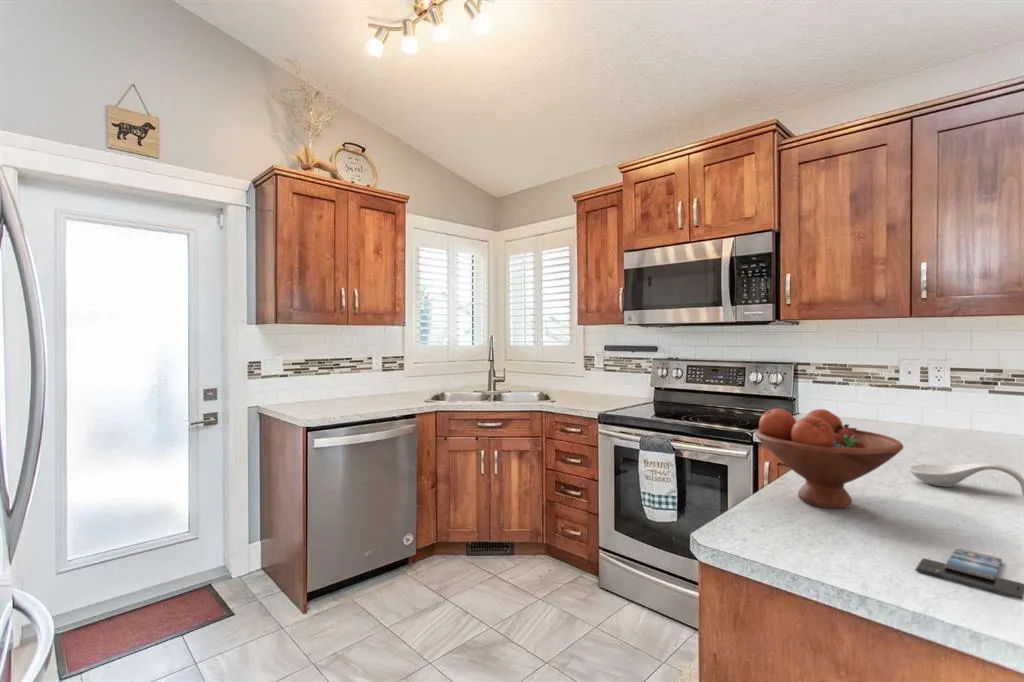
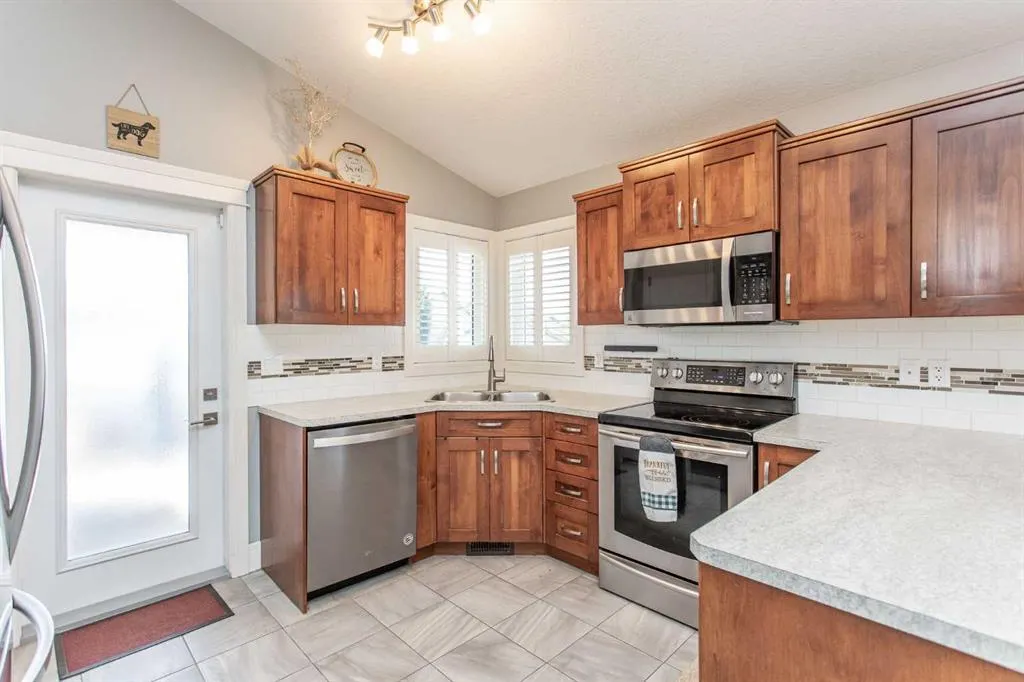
- smartphone [915,547,1024,601]
- spoon rest [907,462,1024,497]
- fruit bowl [754,407,904,509]
